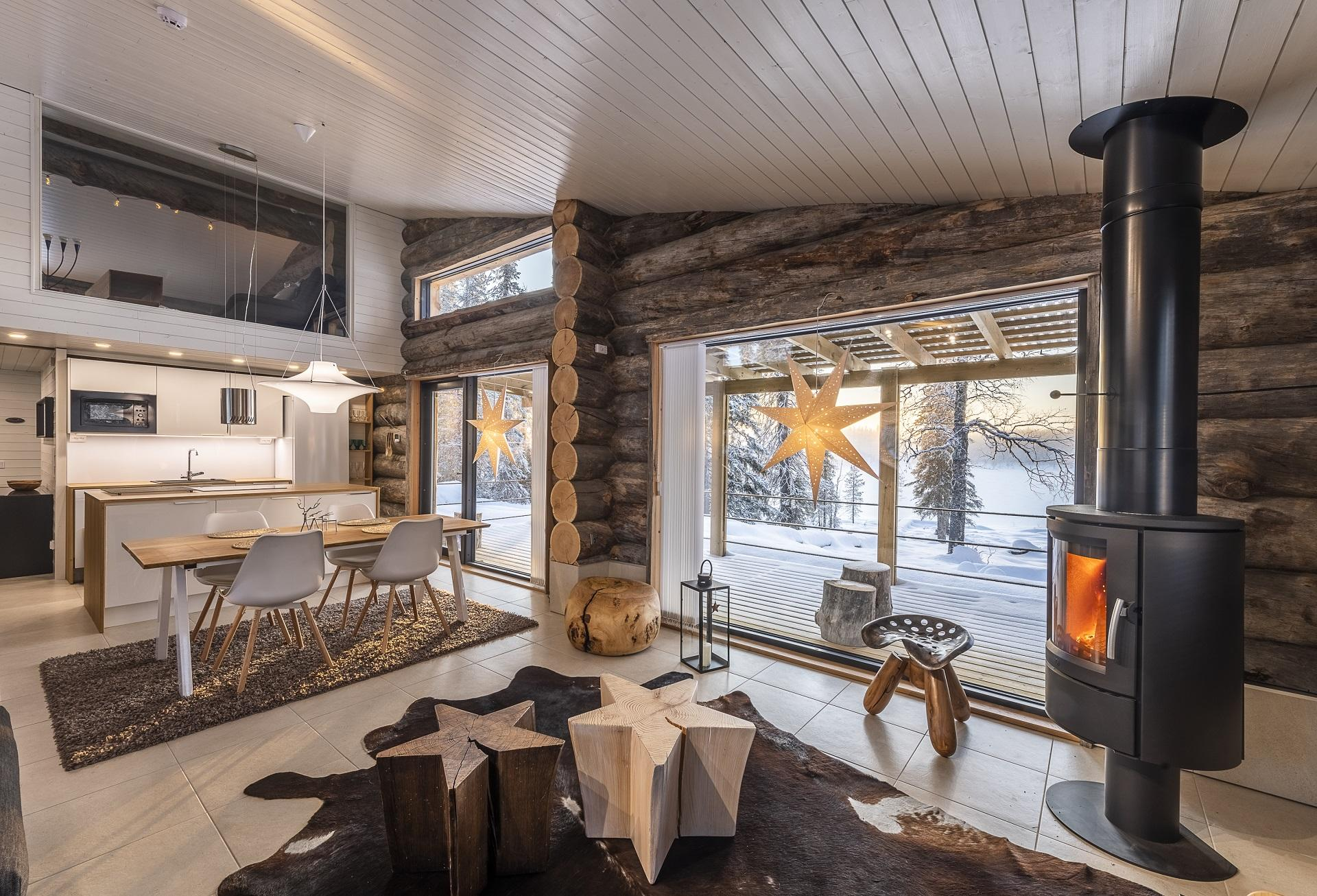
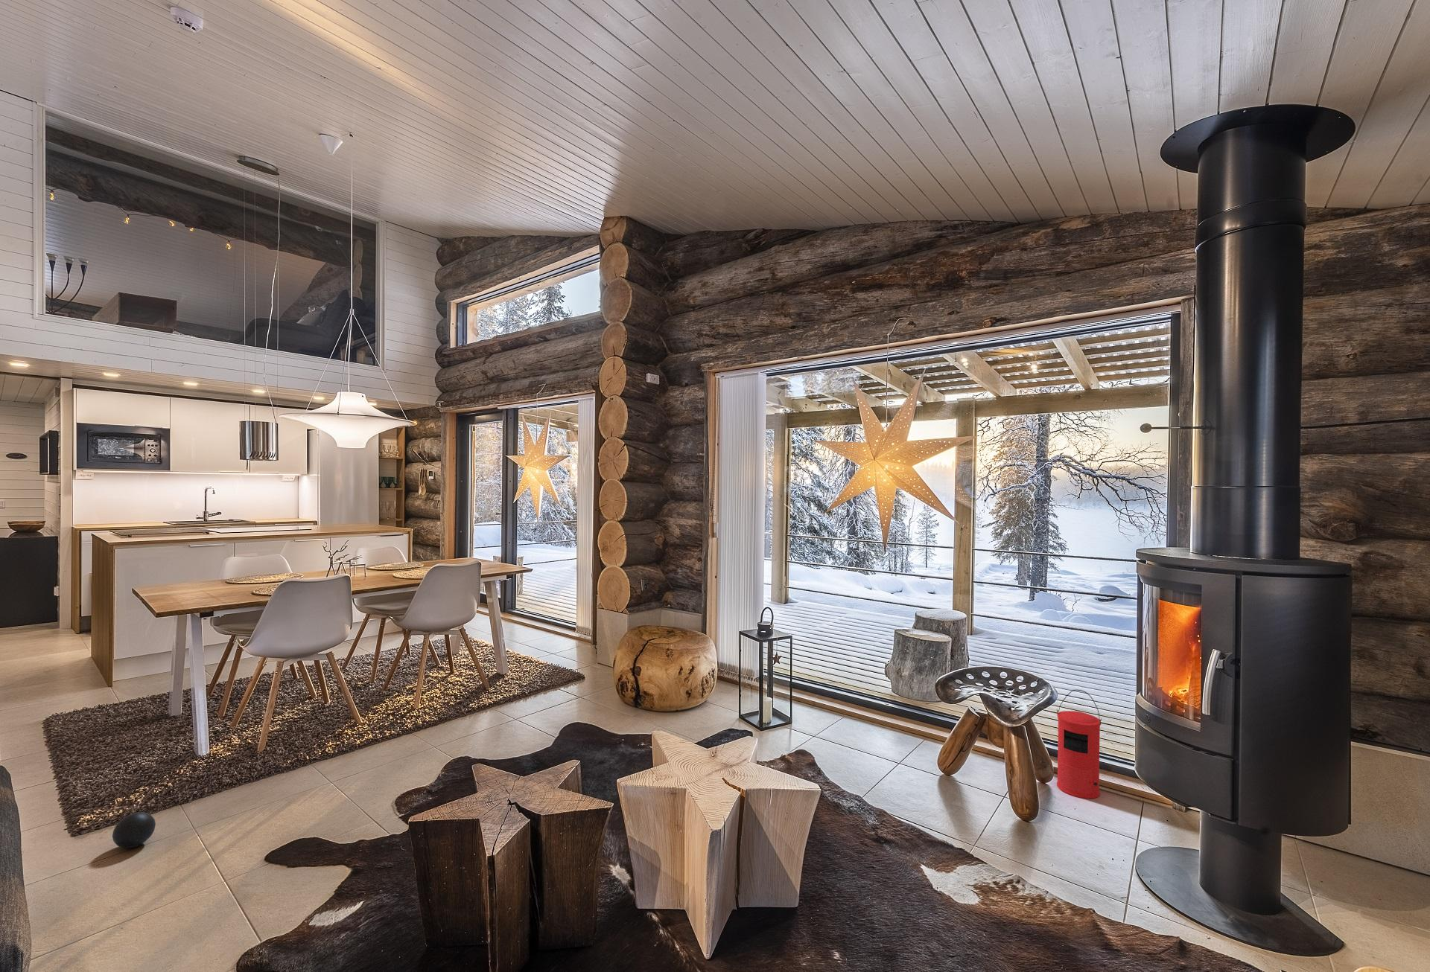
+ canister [1056,689,1102,800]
+ ball [112,811,156,849]
